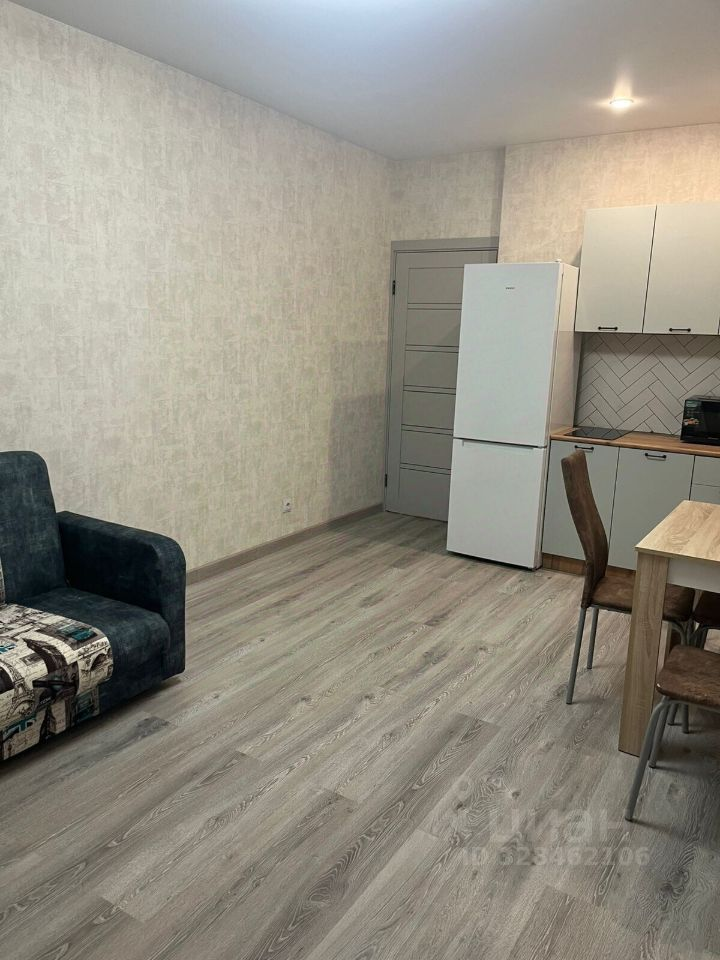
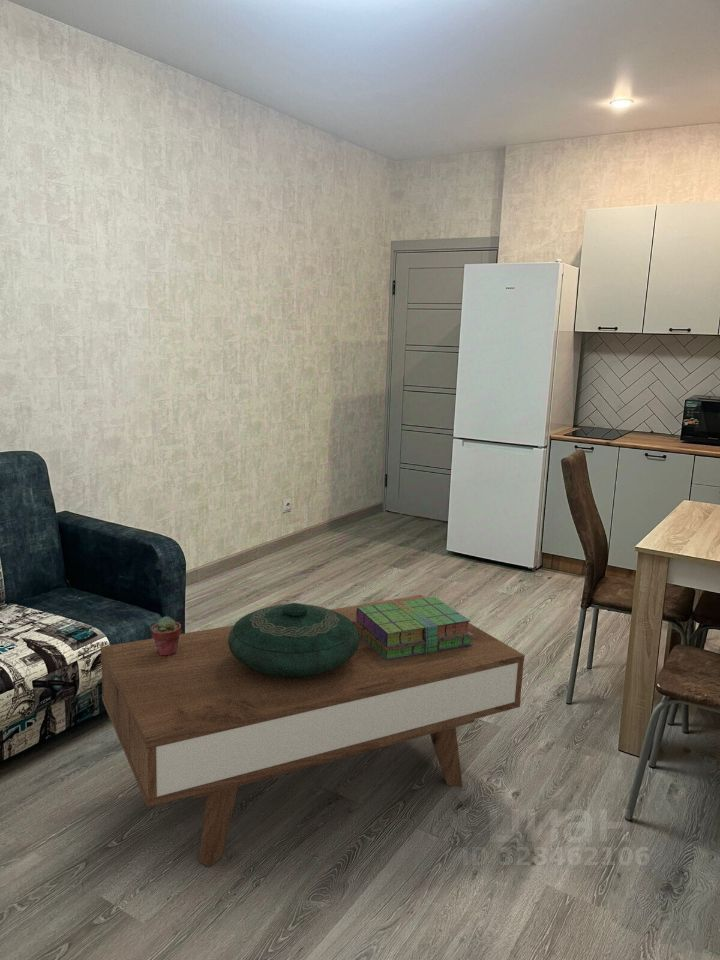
+ decorative bowl [228,602,360,678]
+ coffee table [100,594,526,868]
+ stack of books [352,596,473,661]
+ potted succulent [150,615,182,656]
